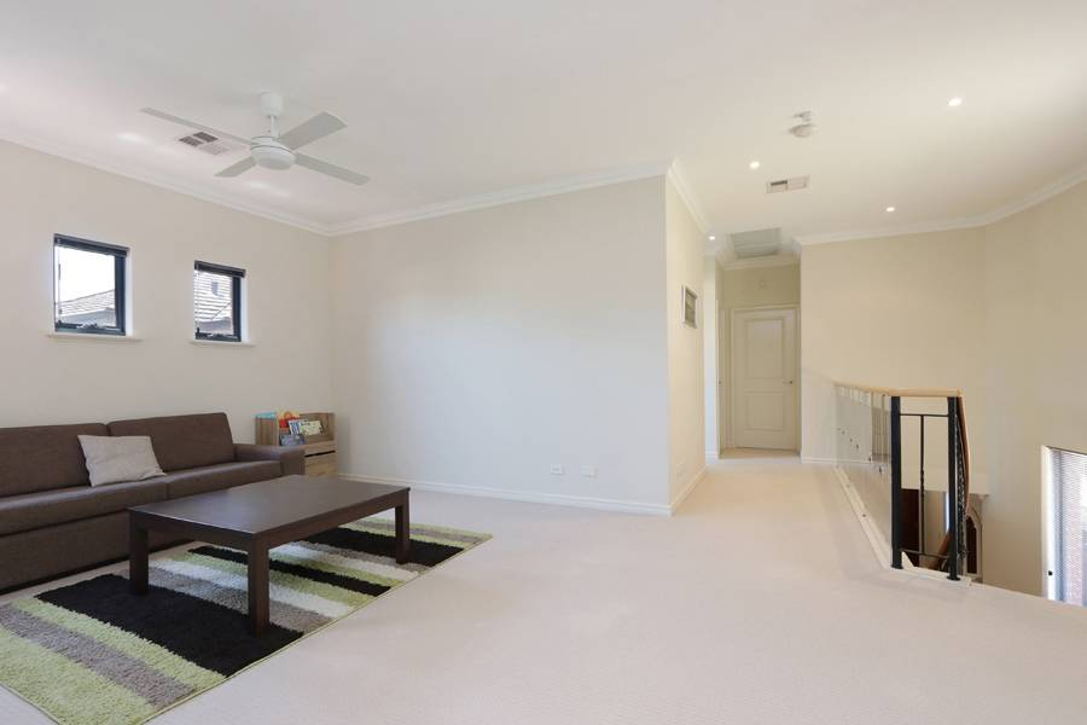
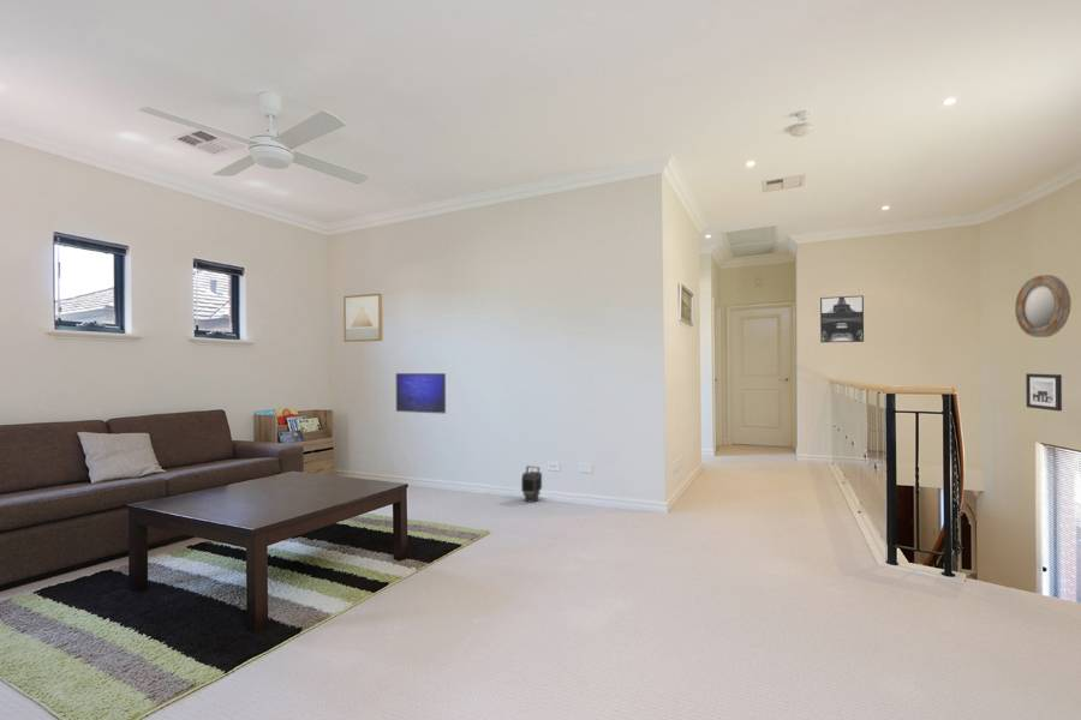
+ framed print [395,372,447,415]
+ wall art [1025,372,1063,412]
+ wall art [342,293,383,343]
+ lantern [520,464,543,504]
+ home mirror [1014,274,1073,338]
+ wall art [819,294,865,343]
